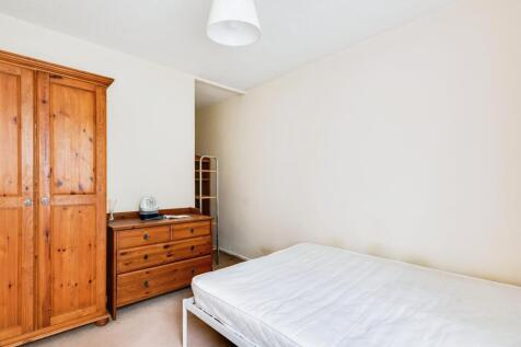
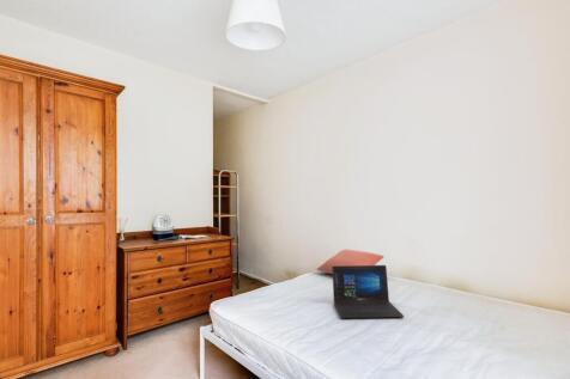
+ pillow [316,249,386,275]
+ laptop [332,264,405,319]
